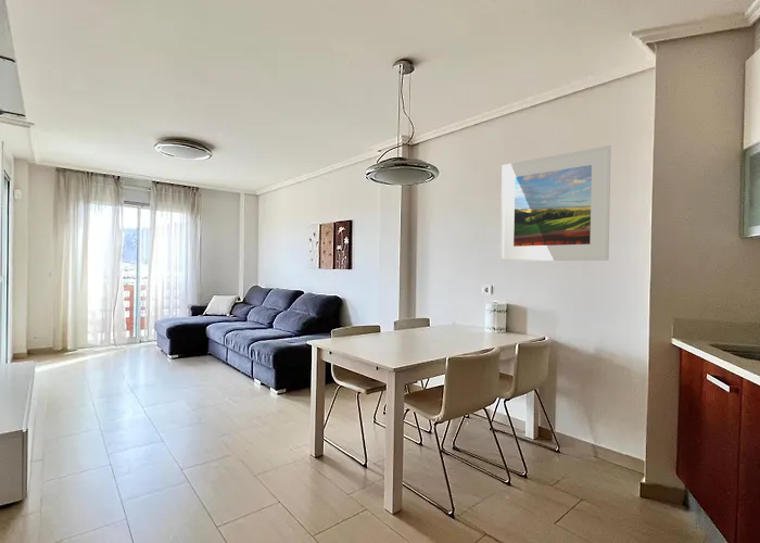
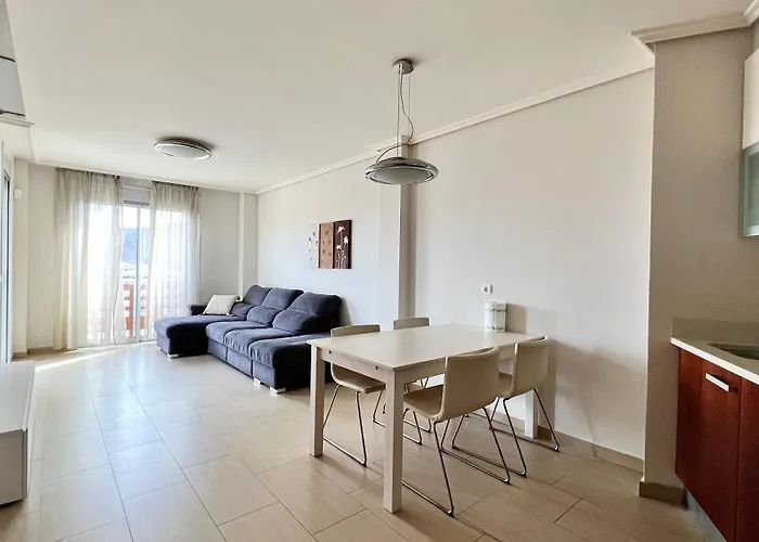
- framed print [498,144,612,262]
